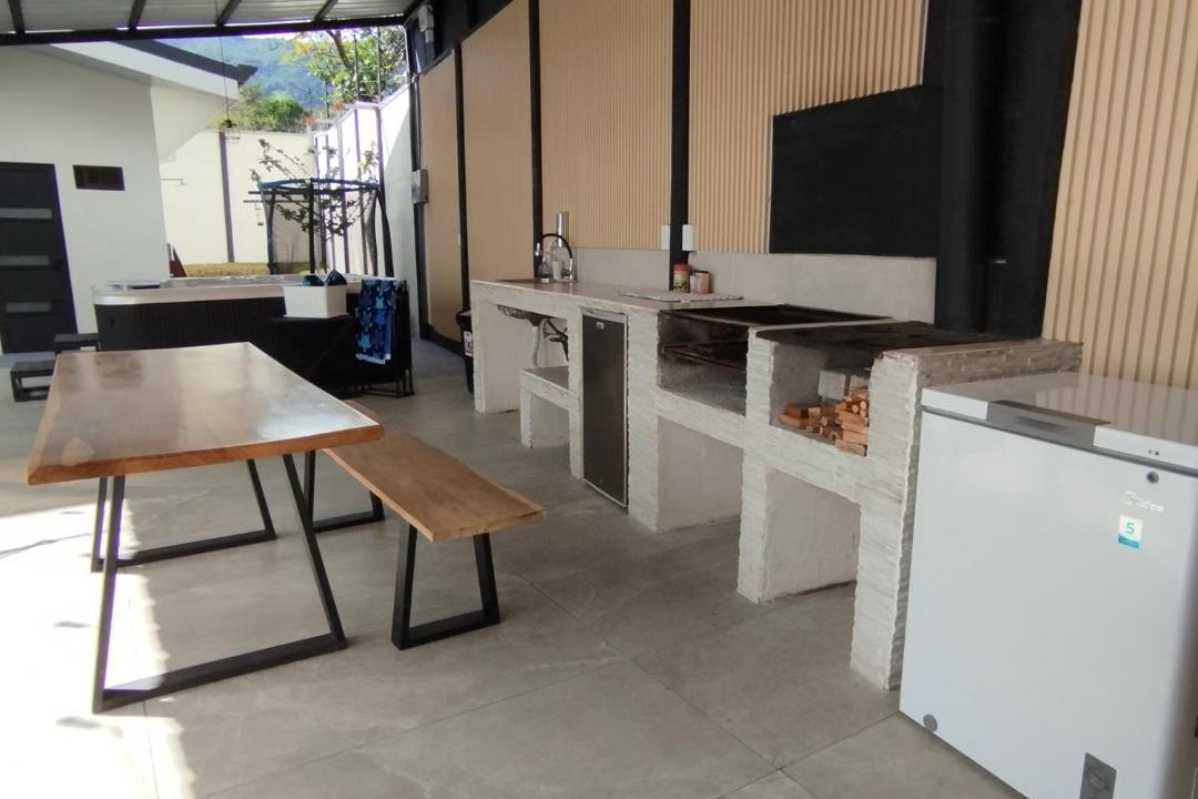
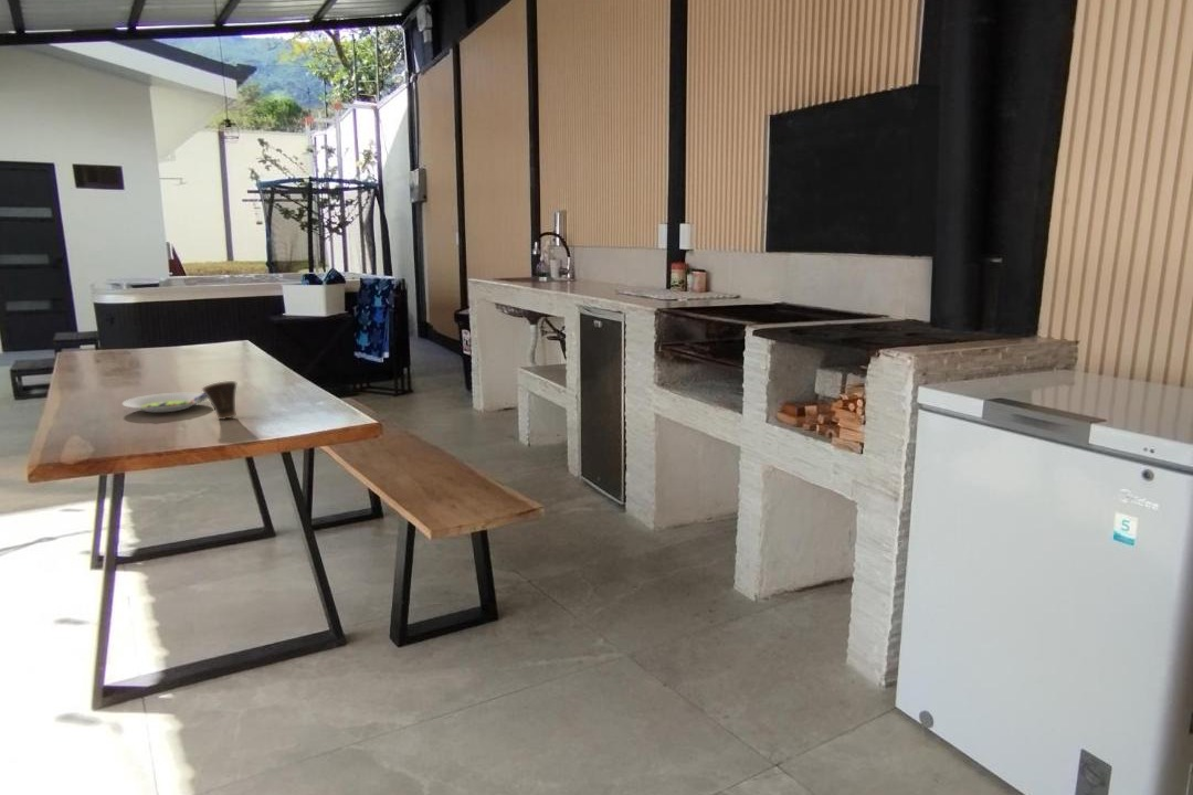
+ cup [201,380,237,421]
+ salad plate [122,392,209,413]
